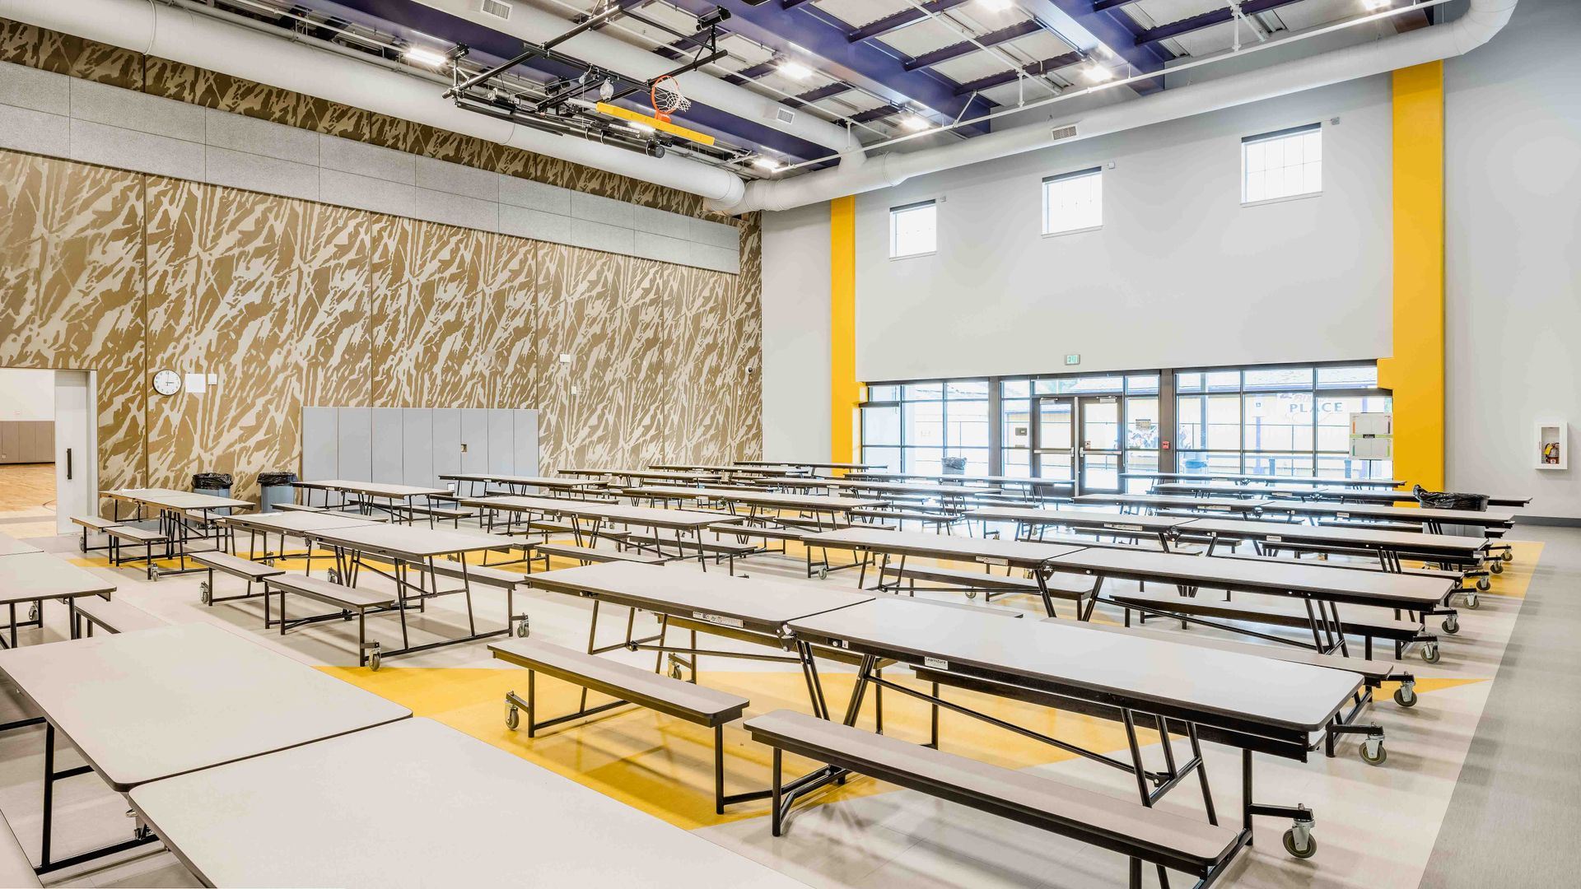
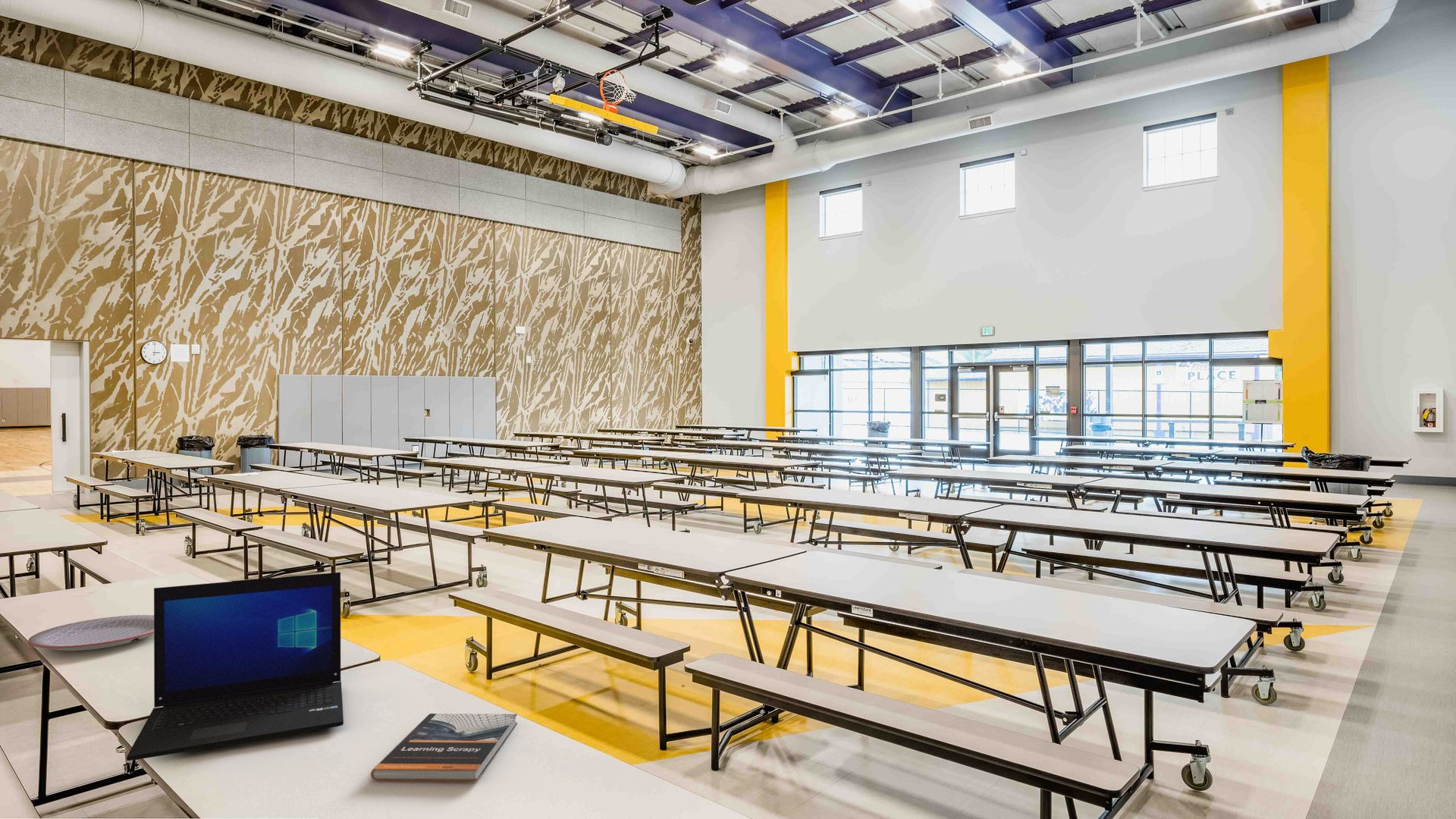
+ plate [27,614,154,651]
+ book [370,713,518,781]
+ laptop [126,572,344,761]
